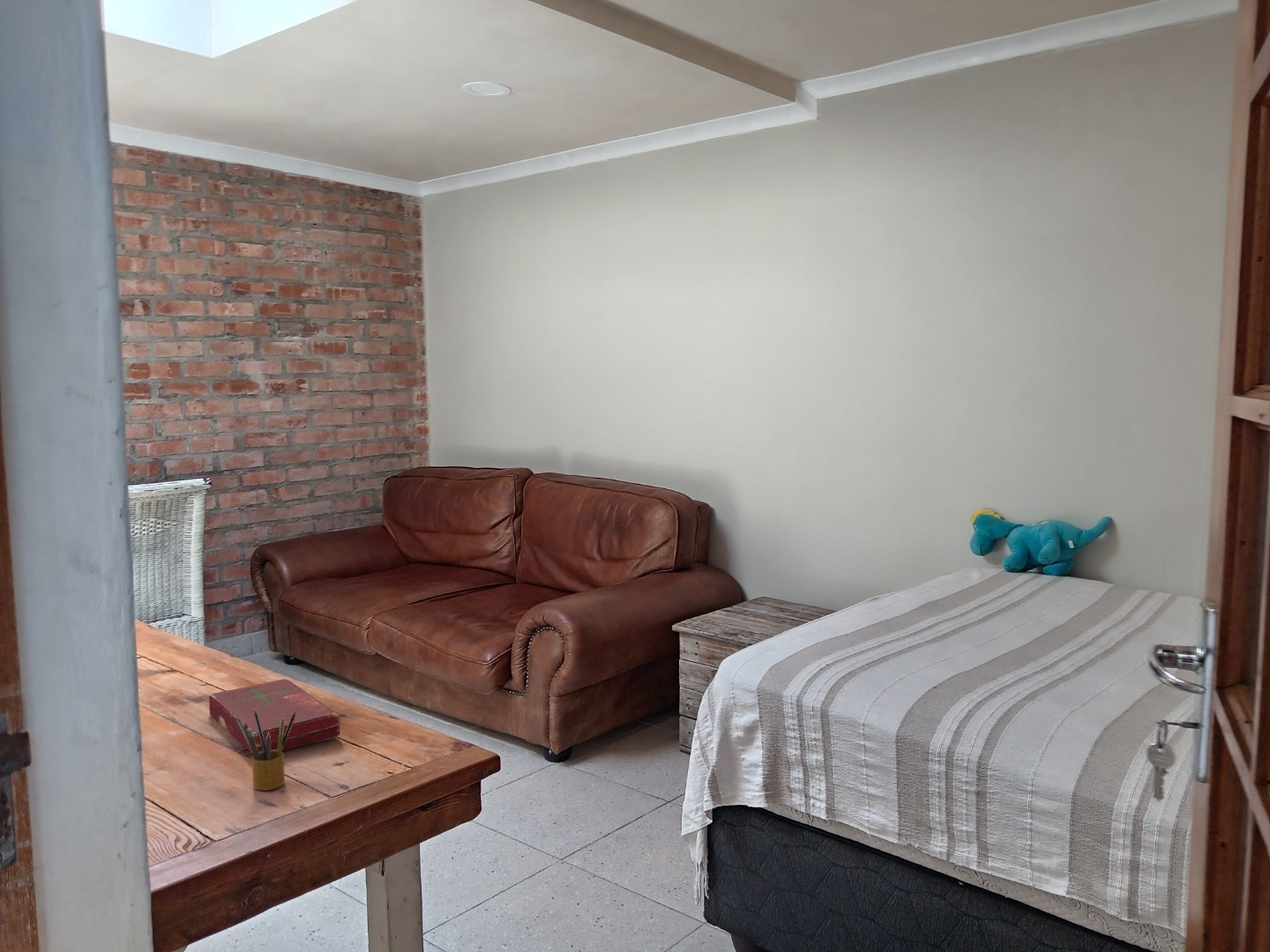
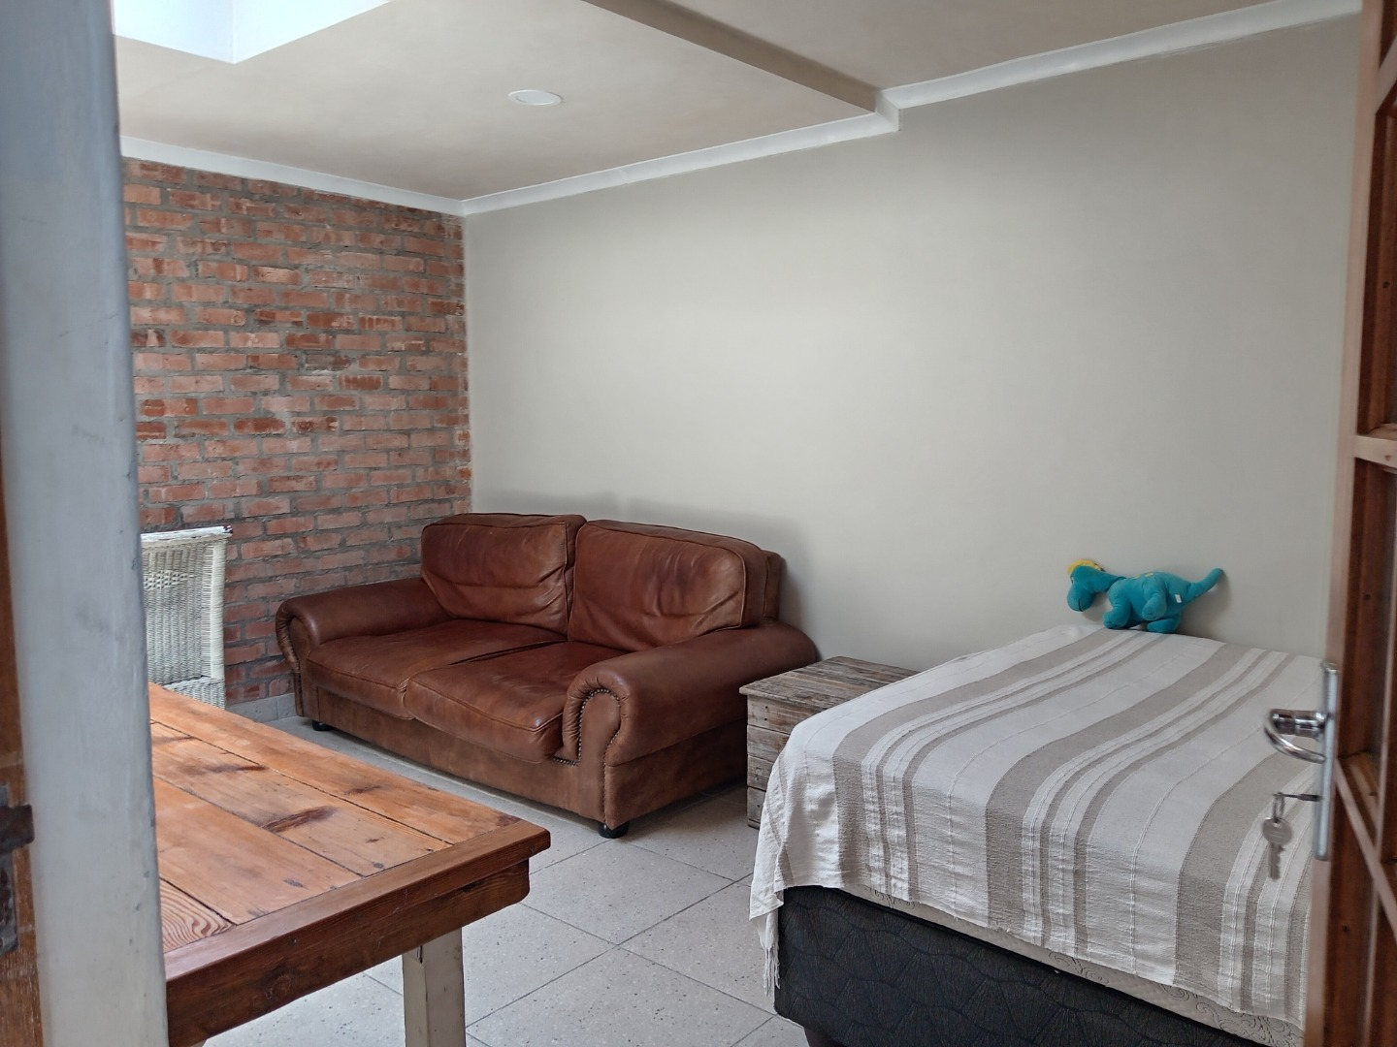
- book [208,678,341,755]
- pencil box [237,708,296,792]
